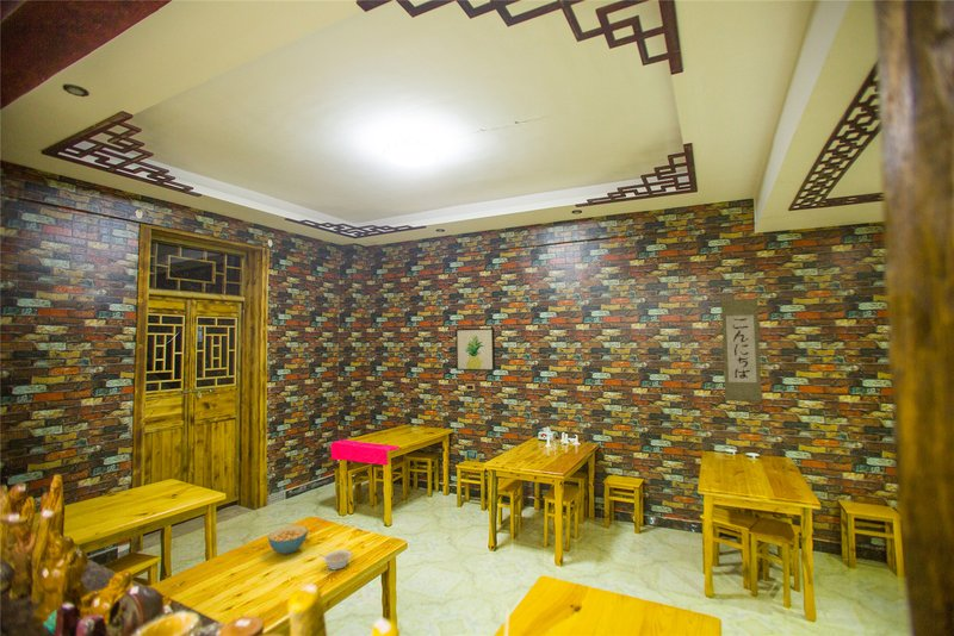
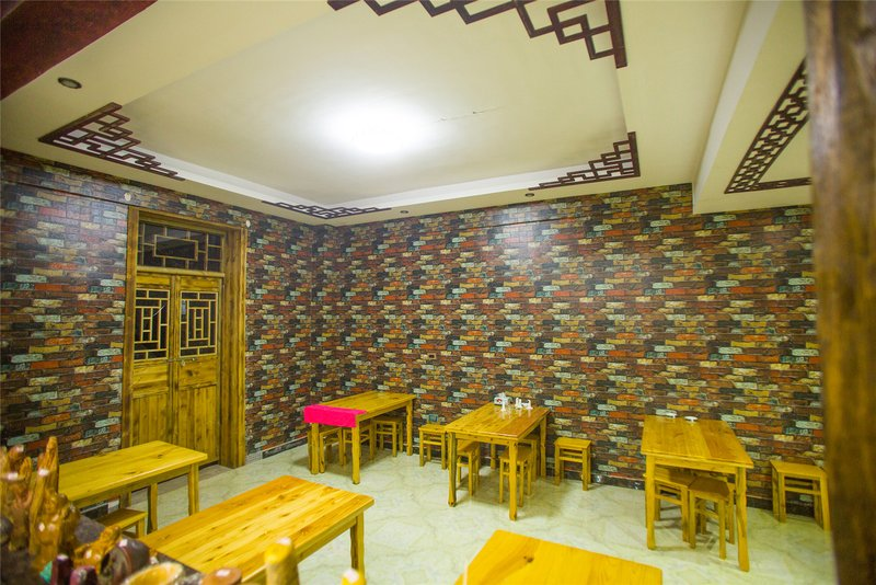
- wall scroll [720,294,764,404]
- legume [317,549,353,572]
- wall art [454,326,496,372]
- cereal bowl [267,524,309,555]
